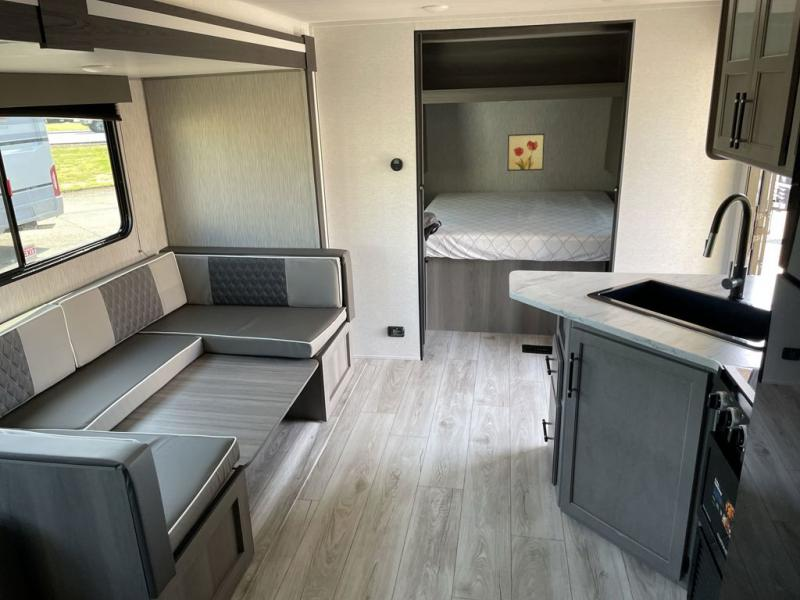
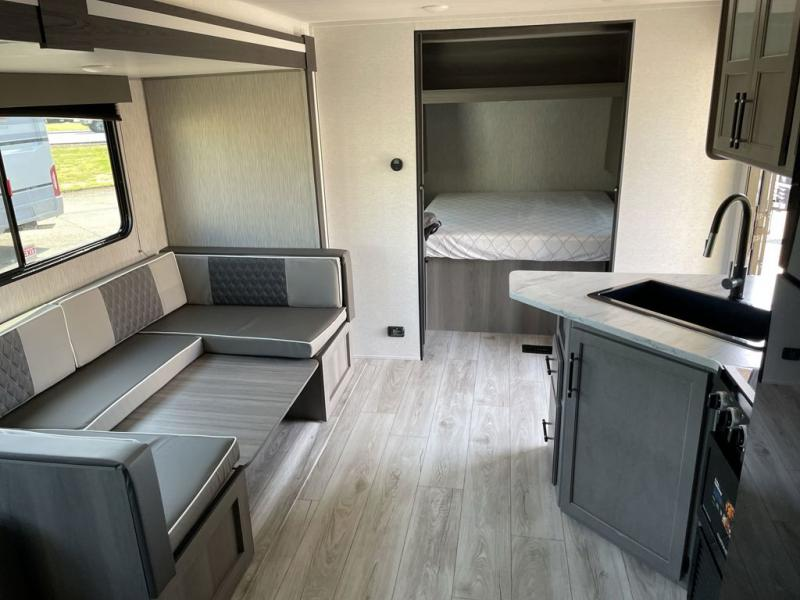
- wall art [506,132,546,172]
